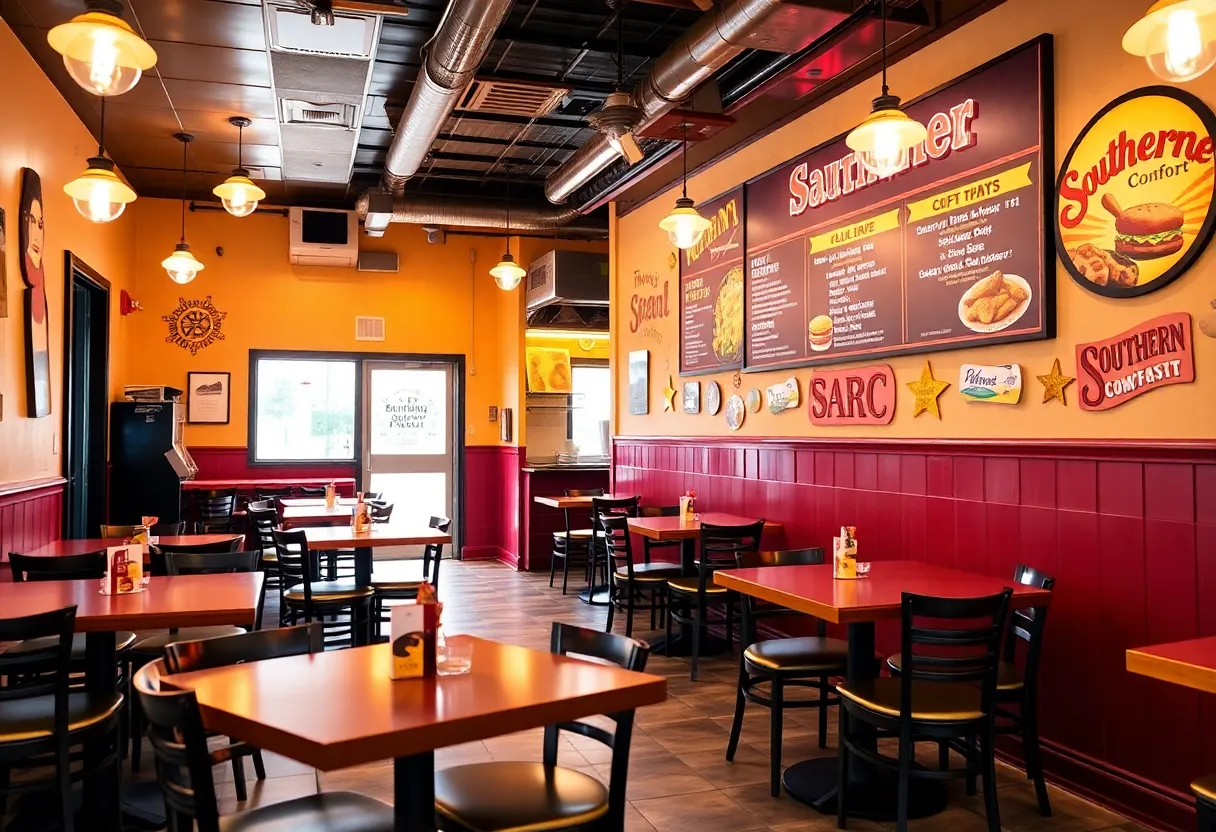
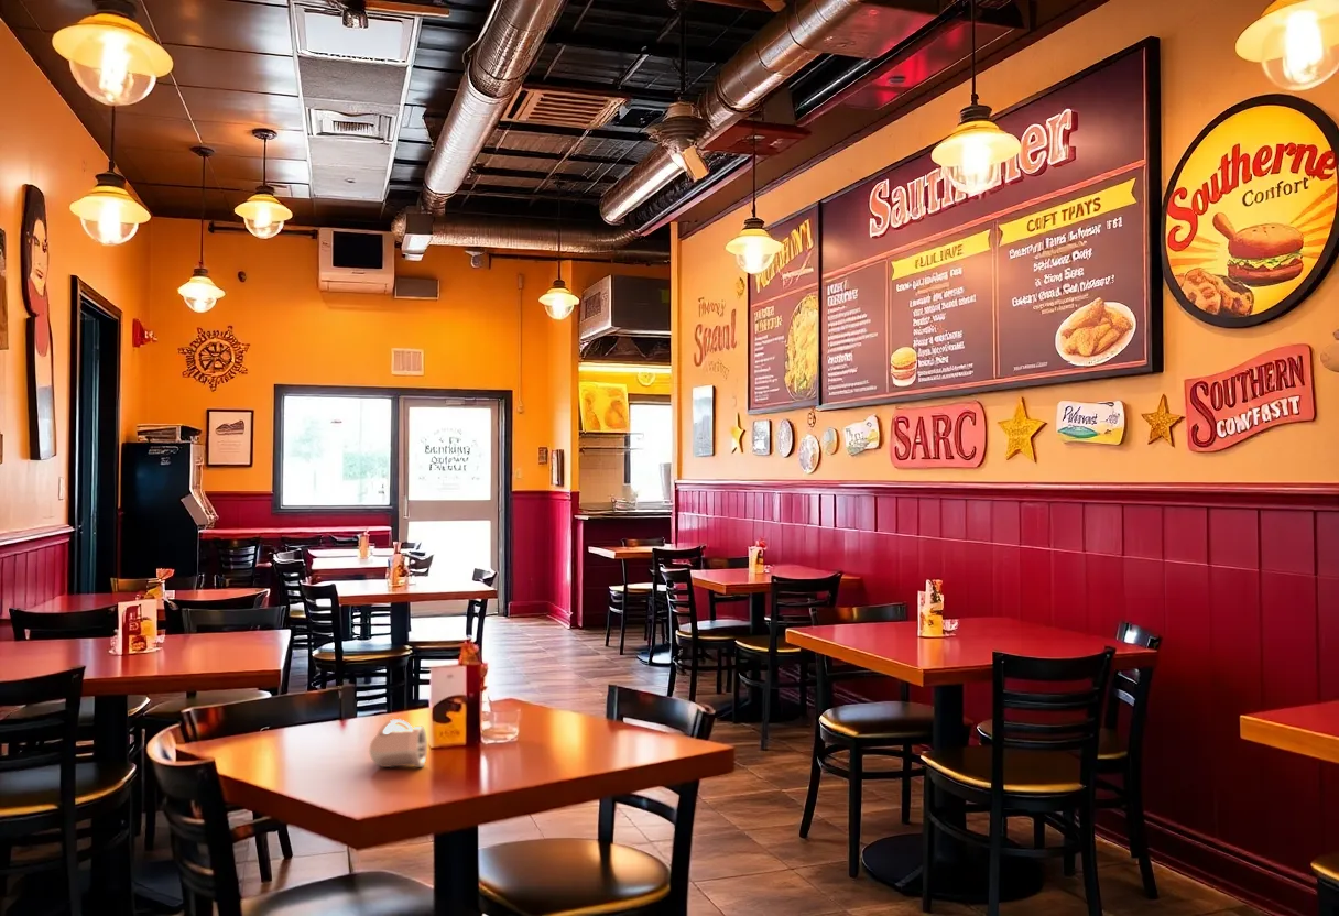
+ pipe fitting [368,718,428,768]
